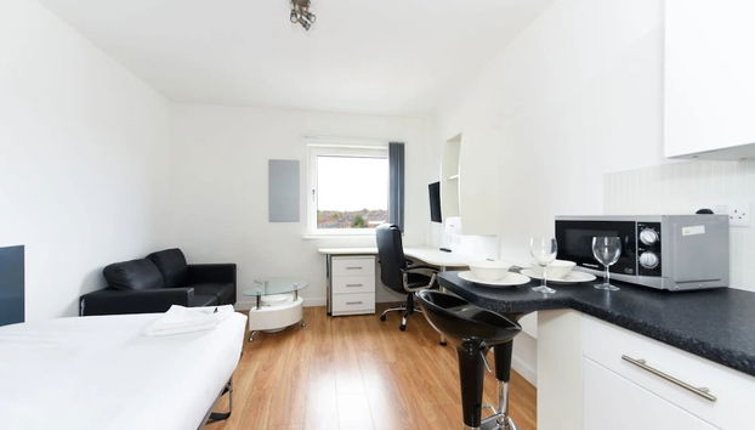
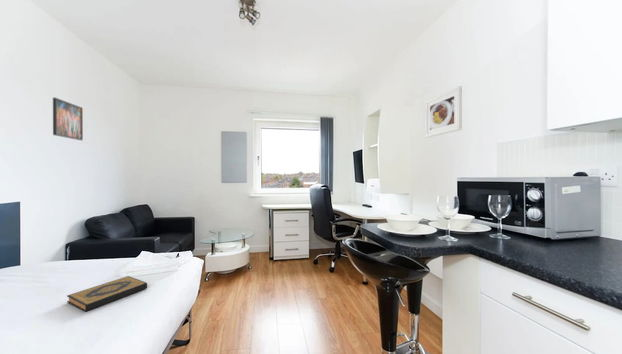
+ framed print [424,85,463,139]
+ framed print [52,96,84,141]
+ hardback book [66,275,148,313]
